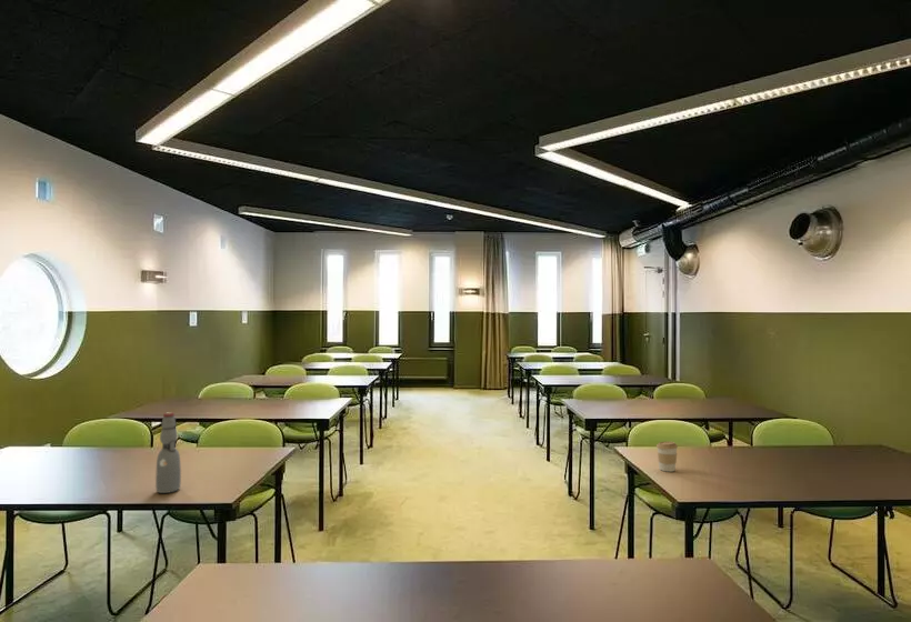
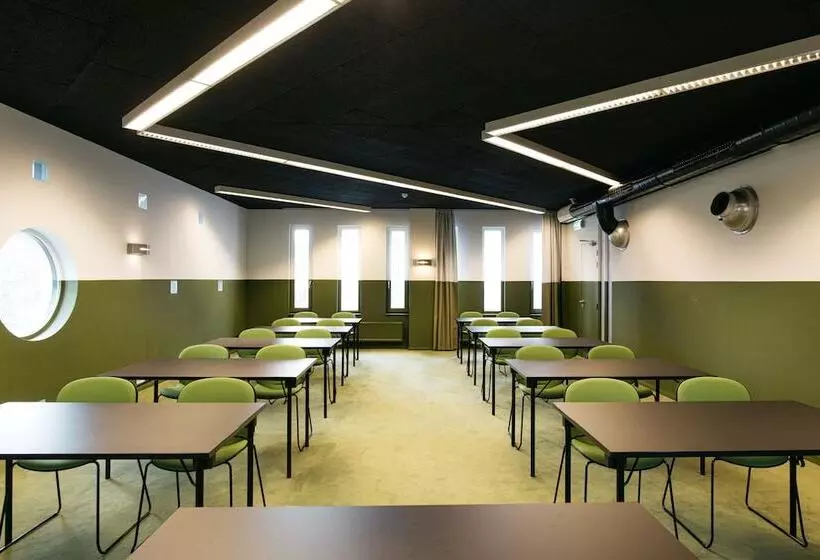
- coffee cup [655,441,679,473]
- bottle [154,411,182,494]
